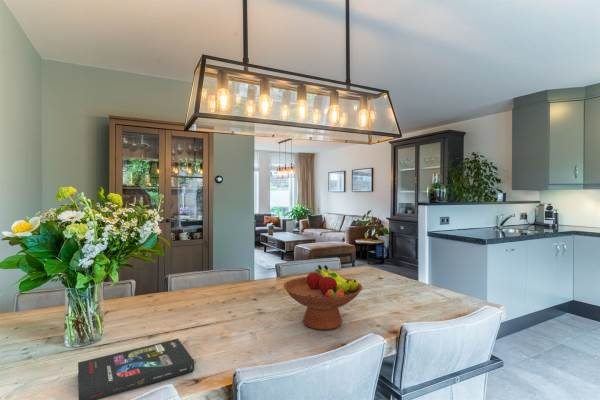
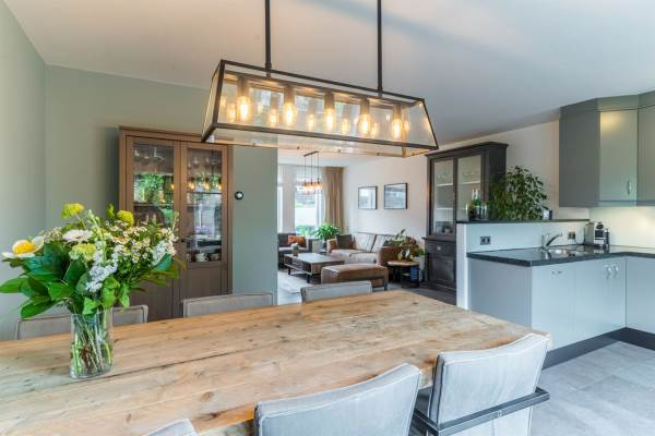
- book [77,338,195,400]
- fruit bowl [282,264,363,331]
